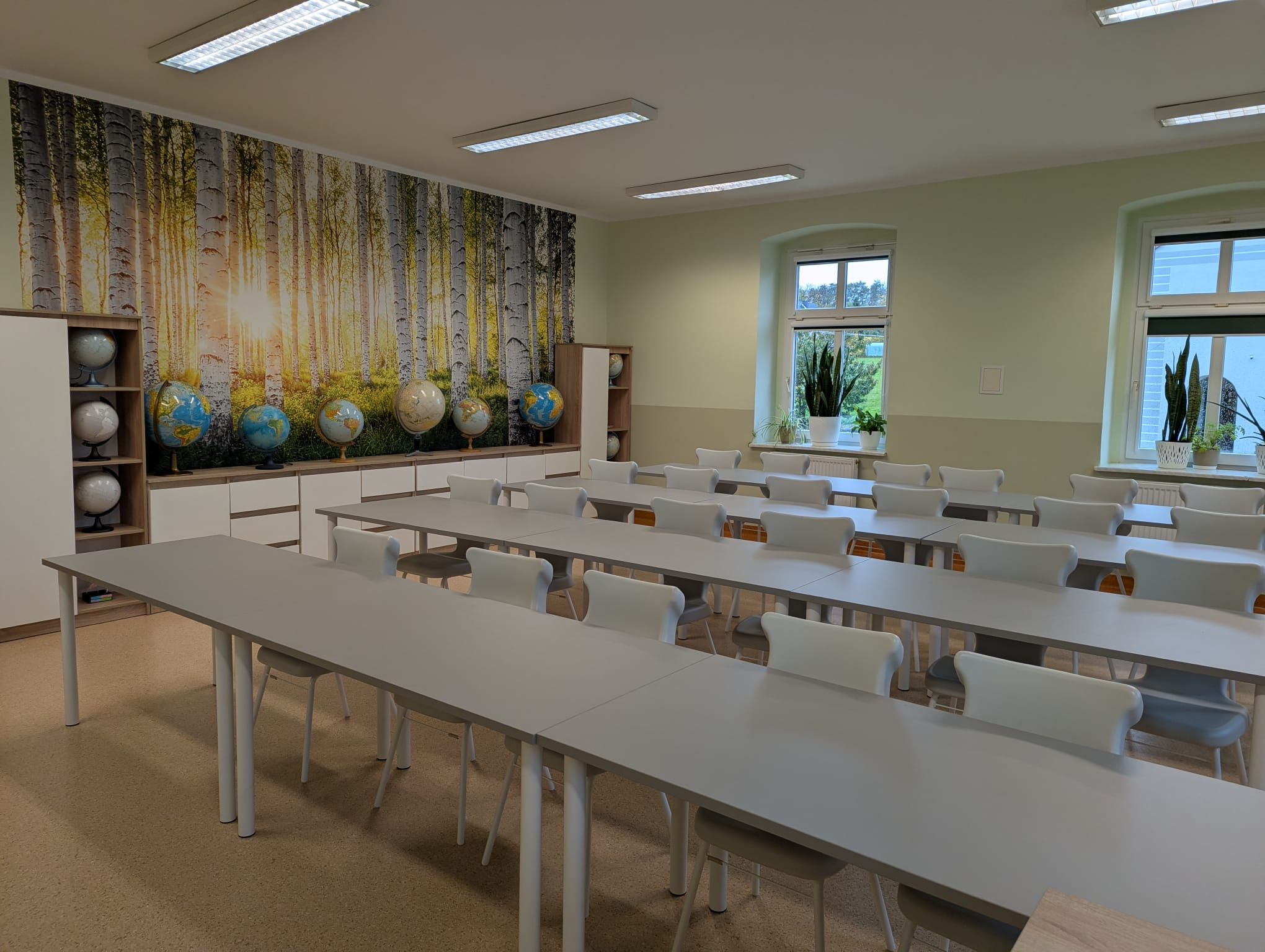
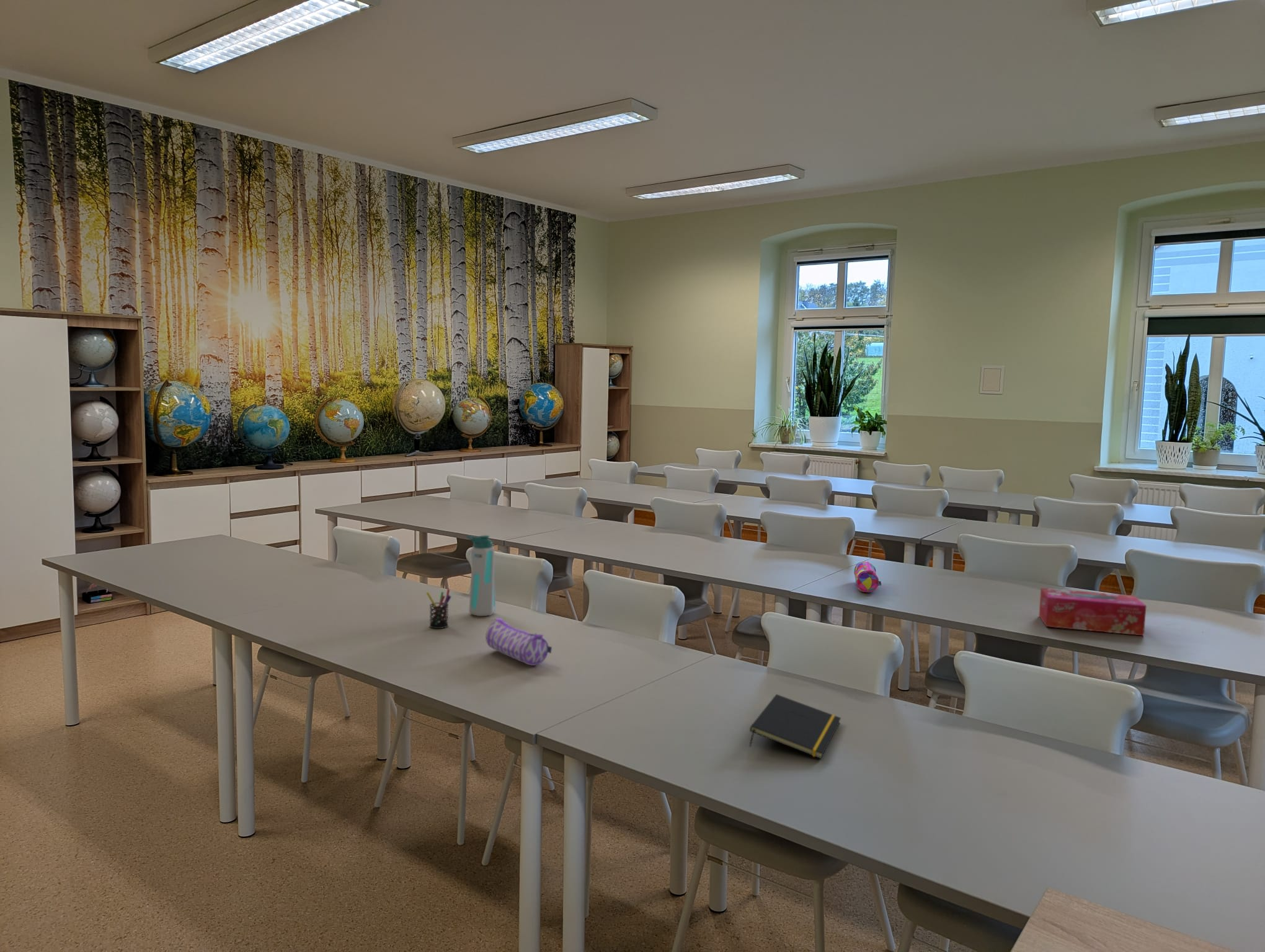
+ pen holder [426,588,452,629]
+ notepad [748,694,841,759]
+ pencil case [485,617,553,666]
+ water bottle [466,534,497,617]
+ tissue box [1038,588,1147,637]
+ pencil case [853,561,882,593]
